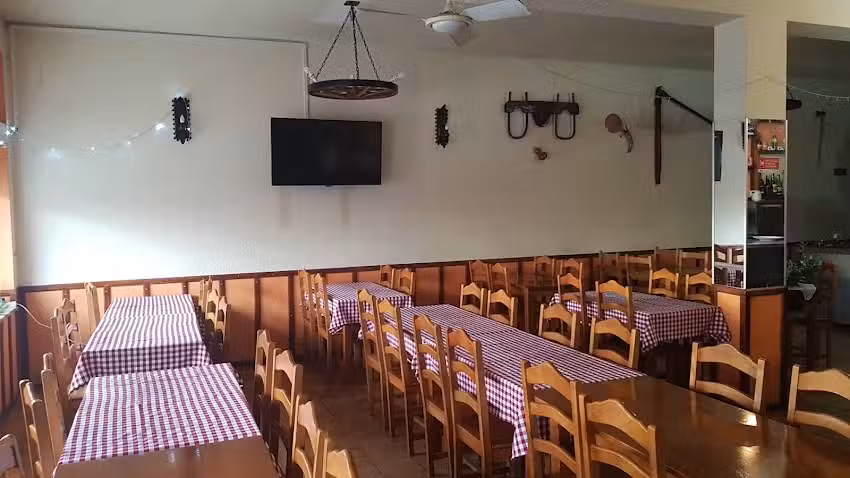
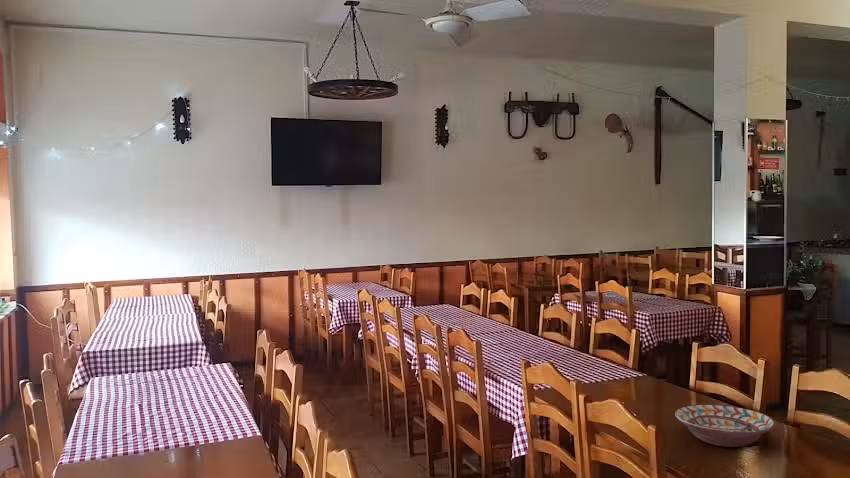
+ decorative bowl [674,404,776,448]
